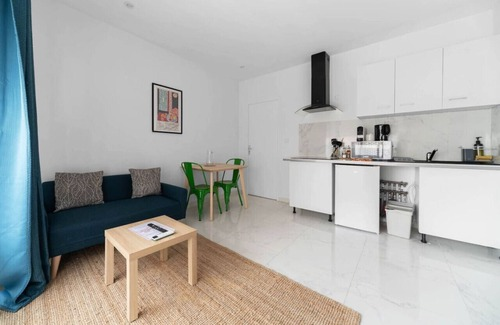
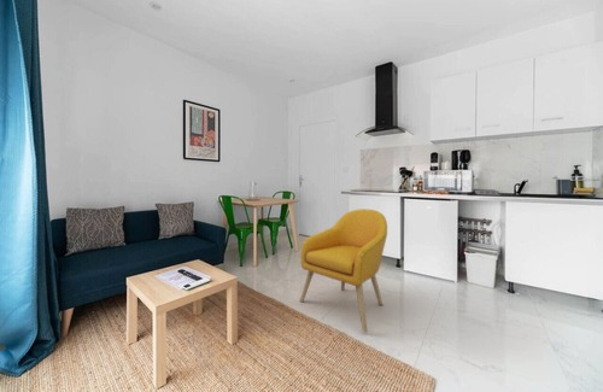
+ armchair [299,207,388,333]
